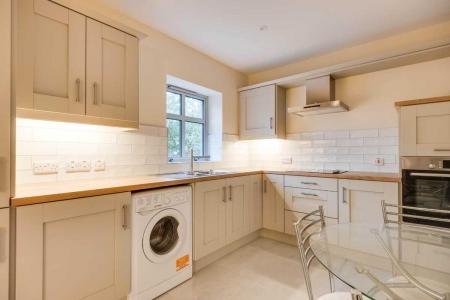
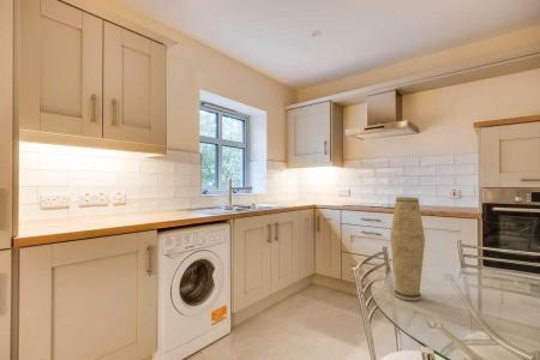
+ vase [389,196,426,301]
